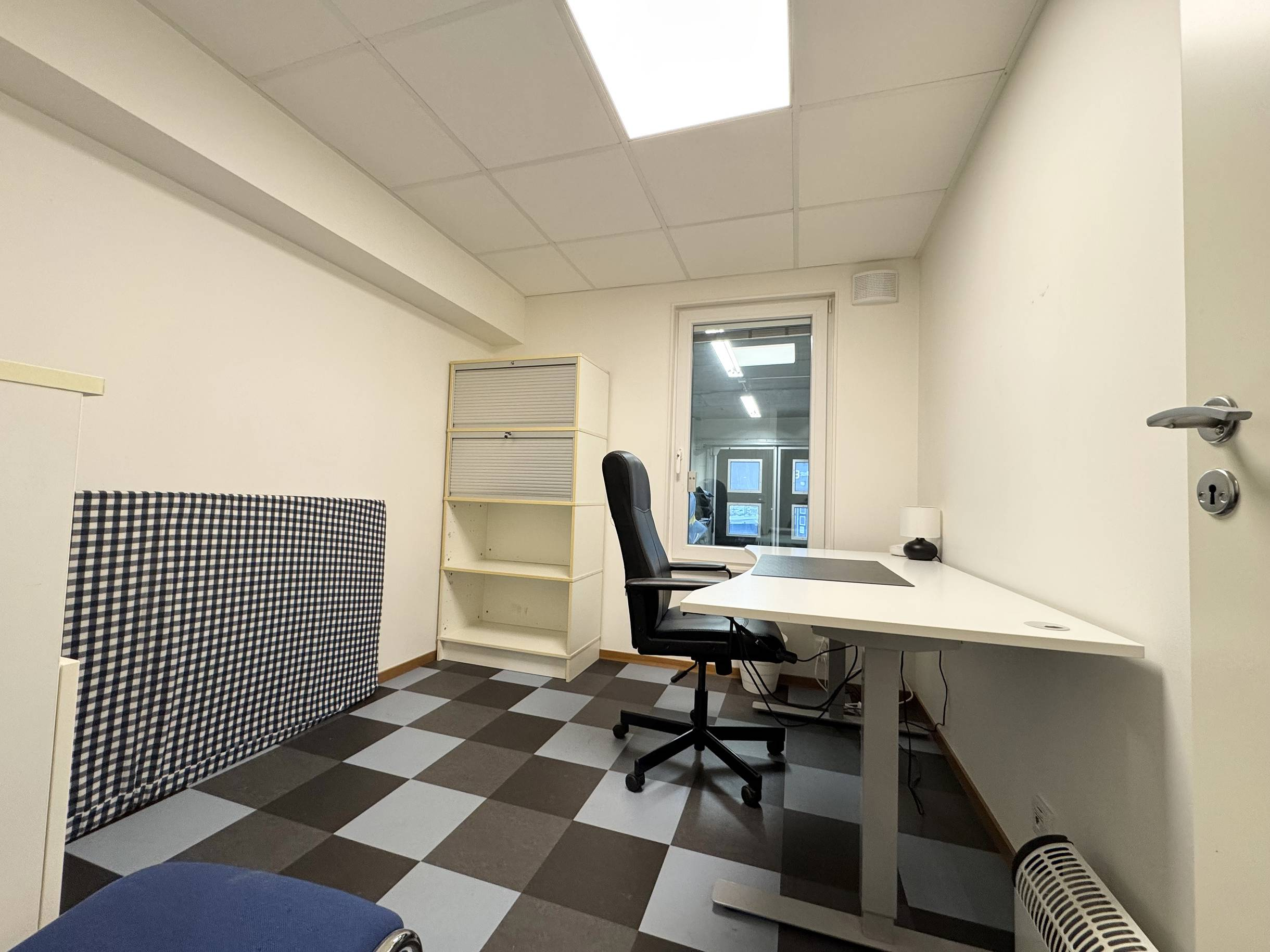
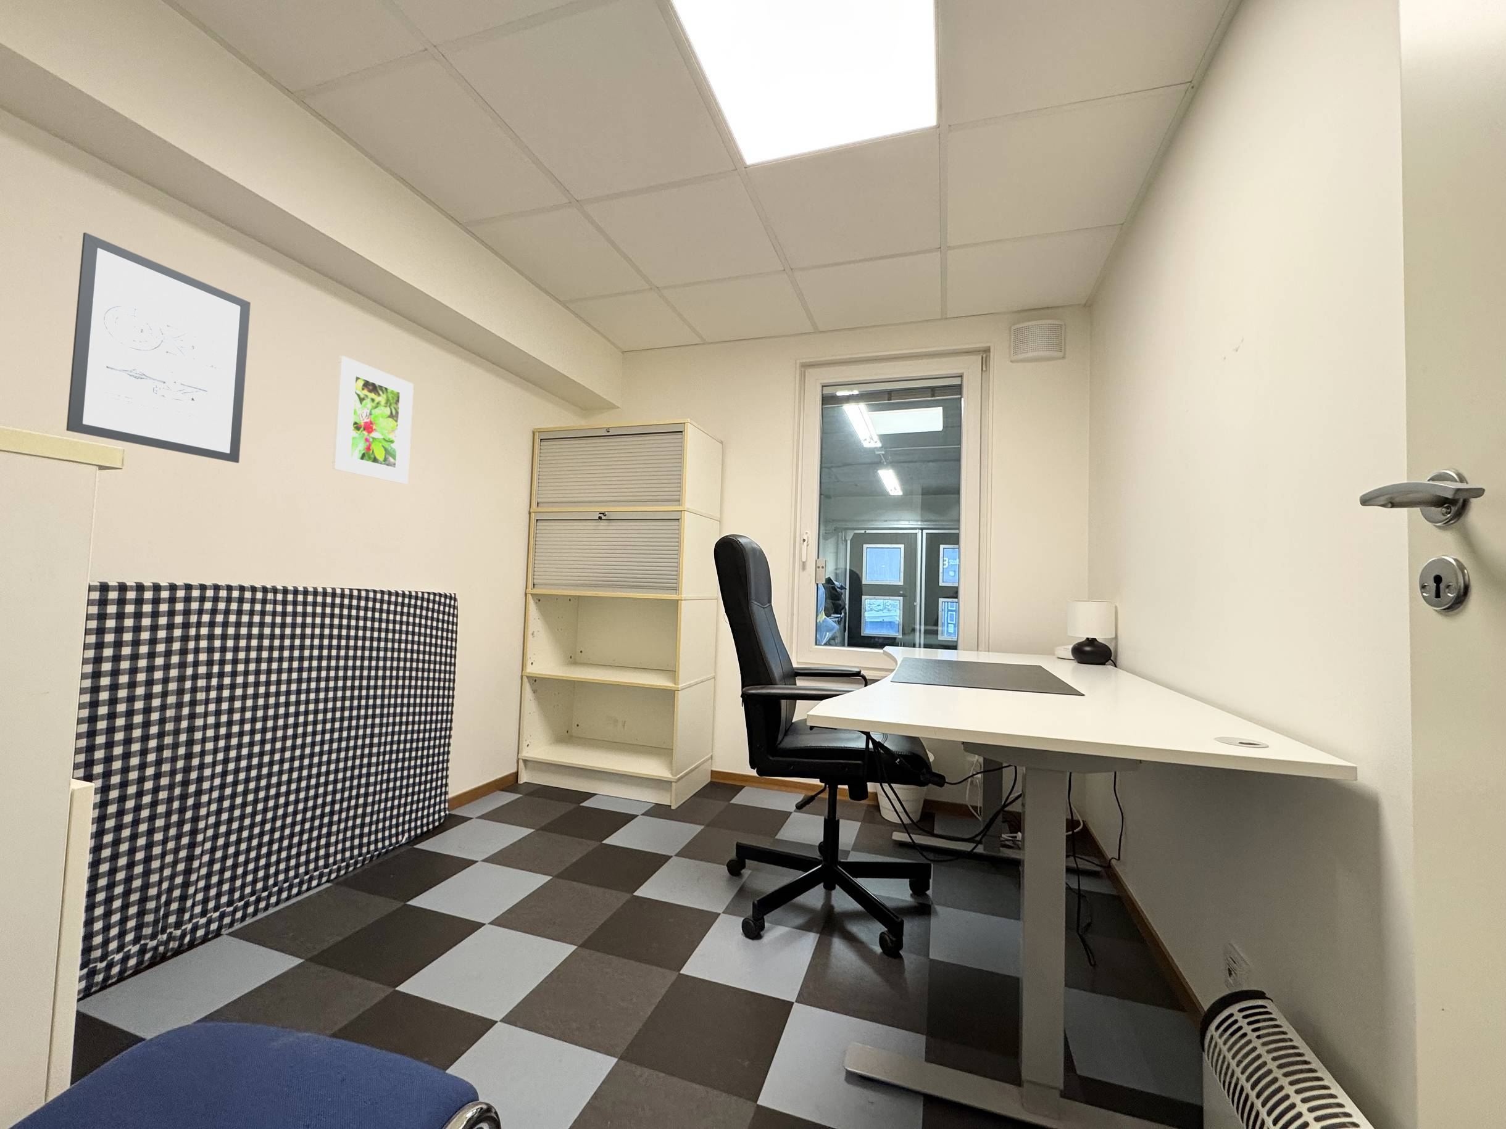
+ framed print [332,356,414,484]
+ wall art [65,232,251,464]
